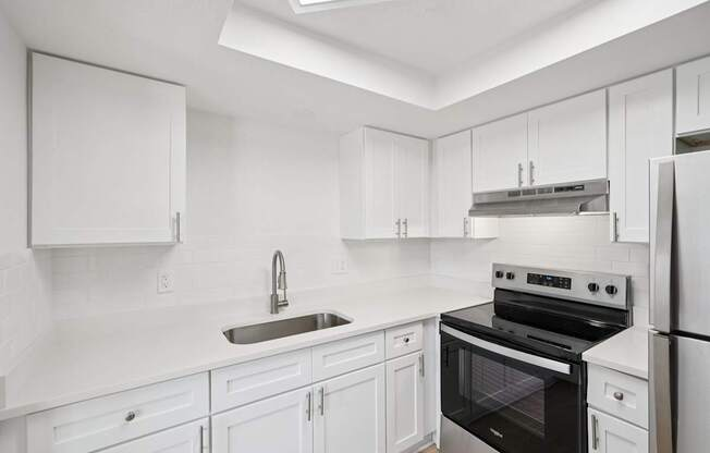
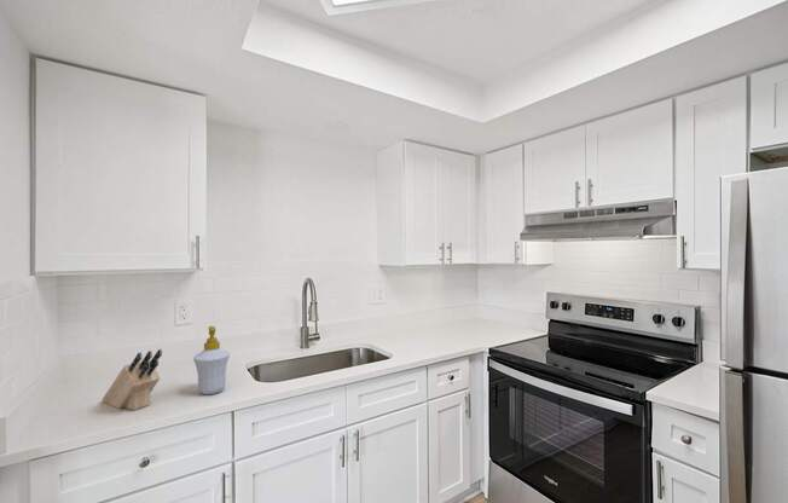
+ soap bottle [192,325,231,395]
+ knife block [100,348,163,411]
